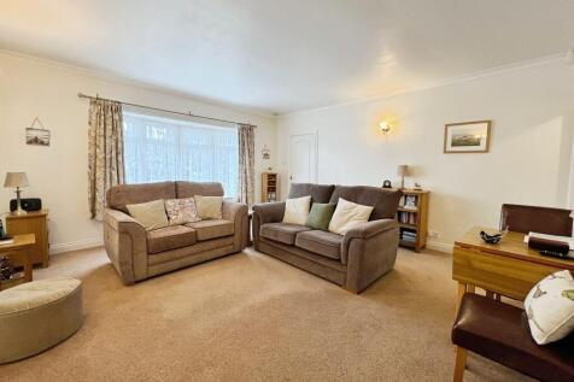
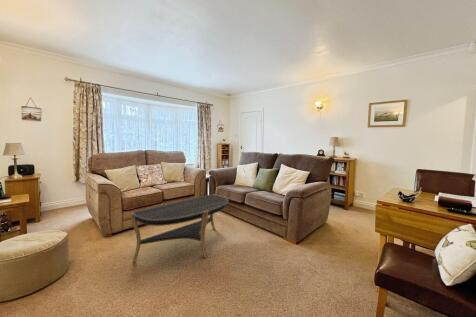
+ coffee table [128,193,230,263]
